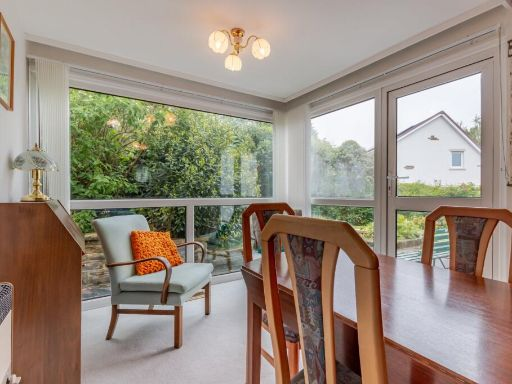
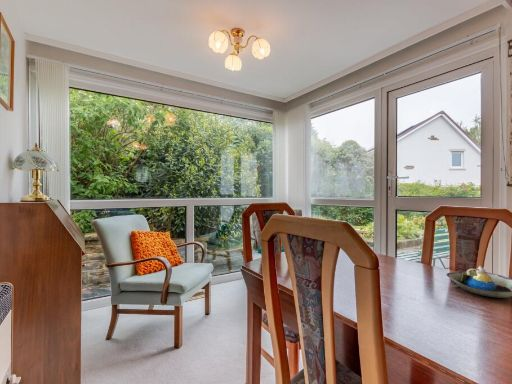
+ decorative bowl [446,265,512,299]
